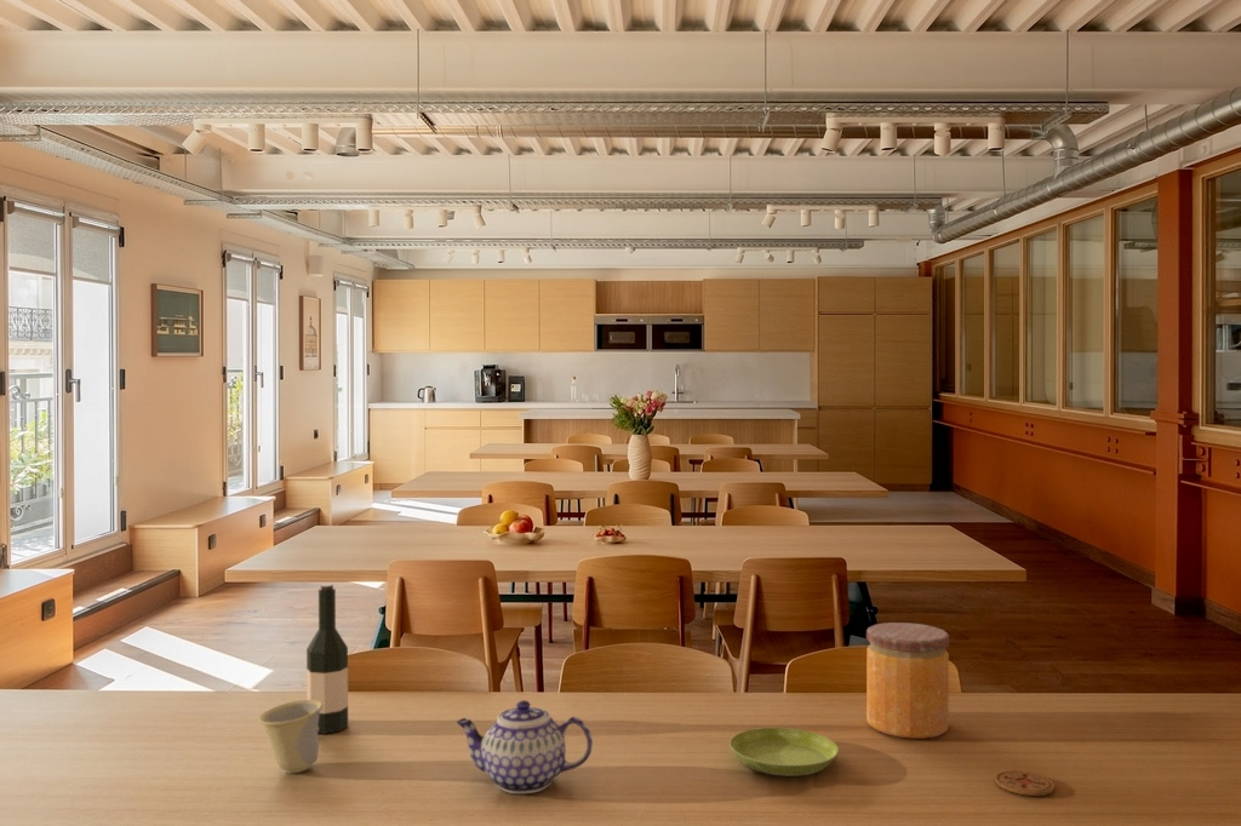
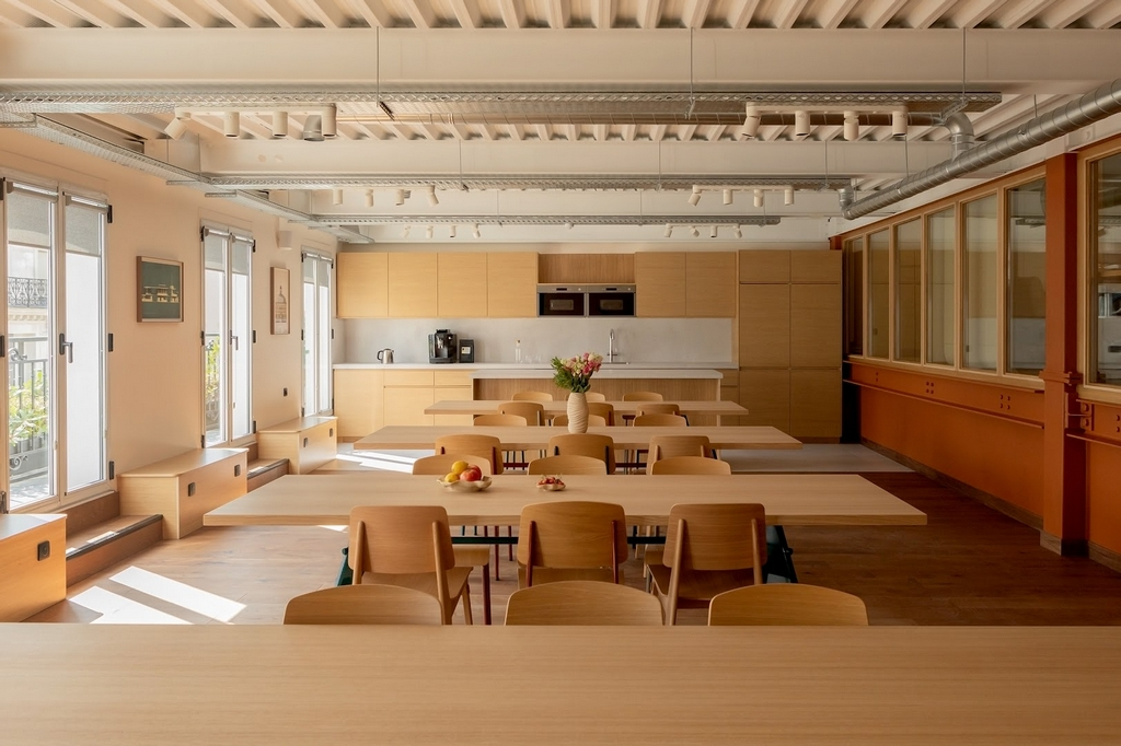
- coaster [994,769,1056,797]
- teapot [456,699,594,795]
- saucer [728,727,840,778]
- cup [257,699,322,774]
- jar [865,621,950,740]
- wine bottle [305,583,349,735]
